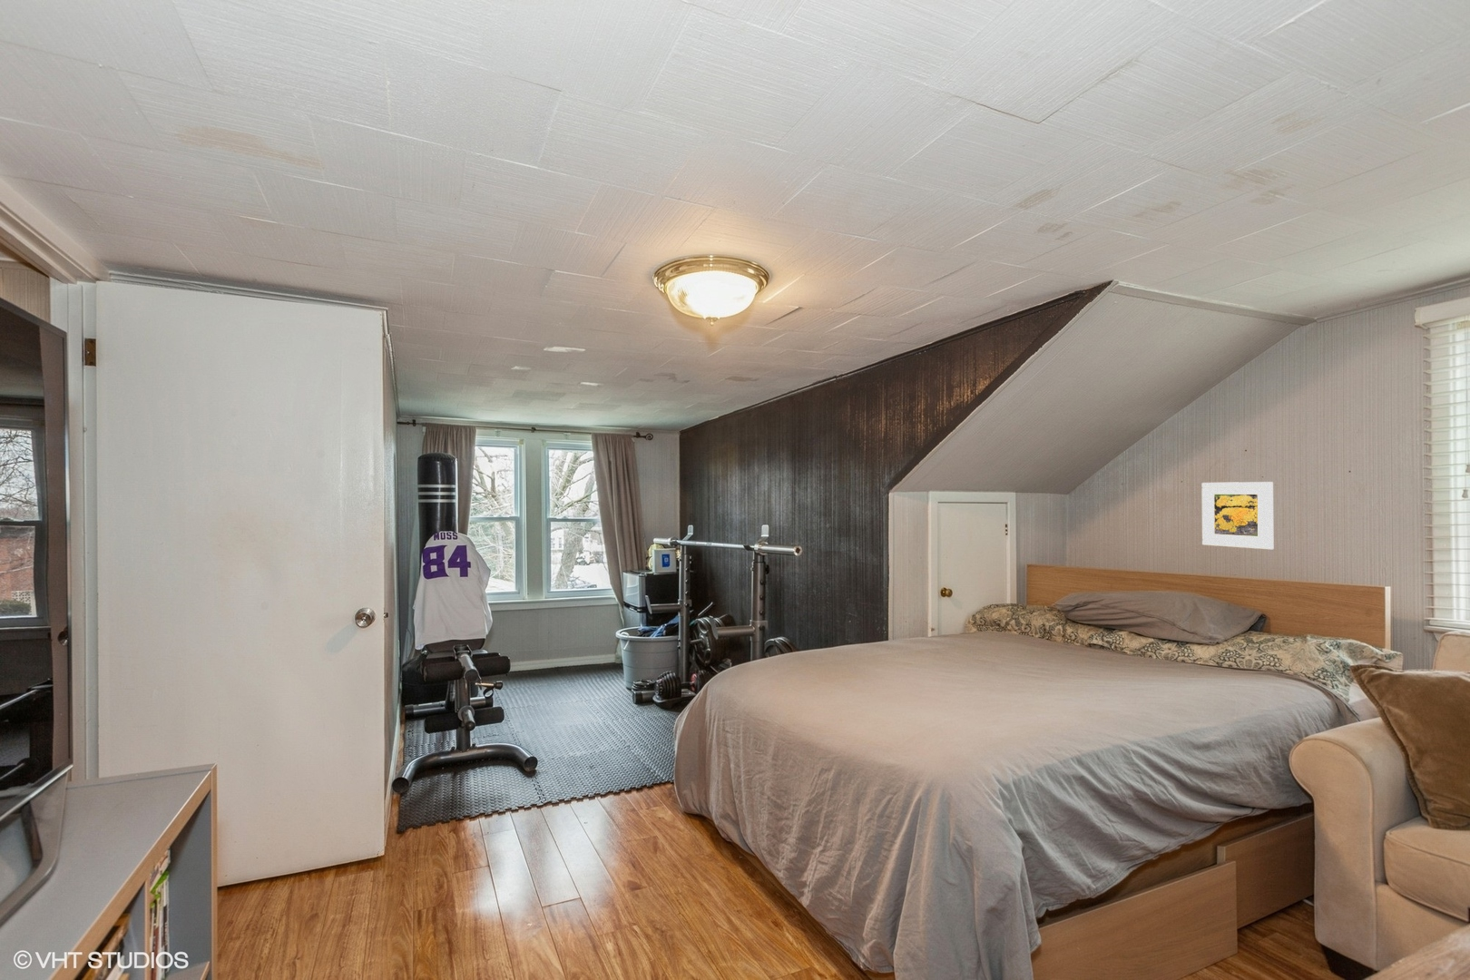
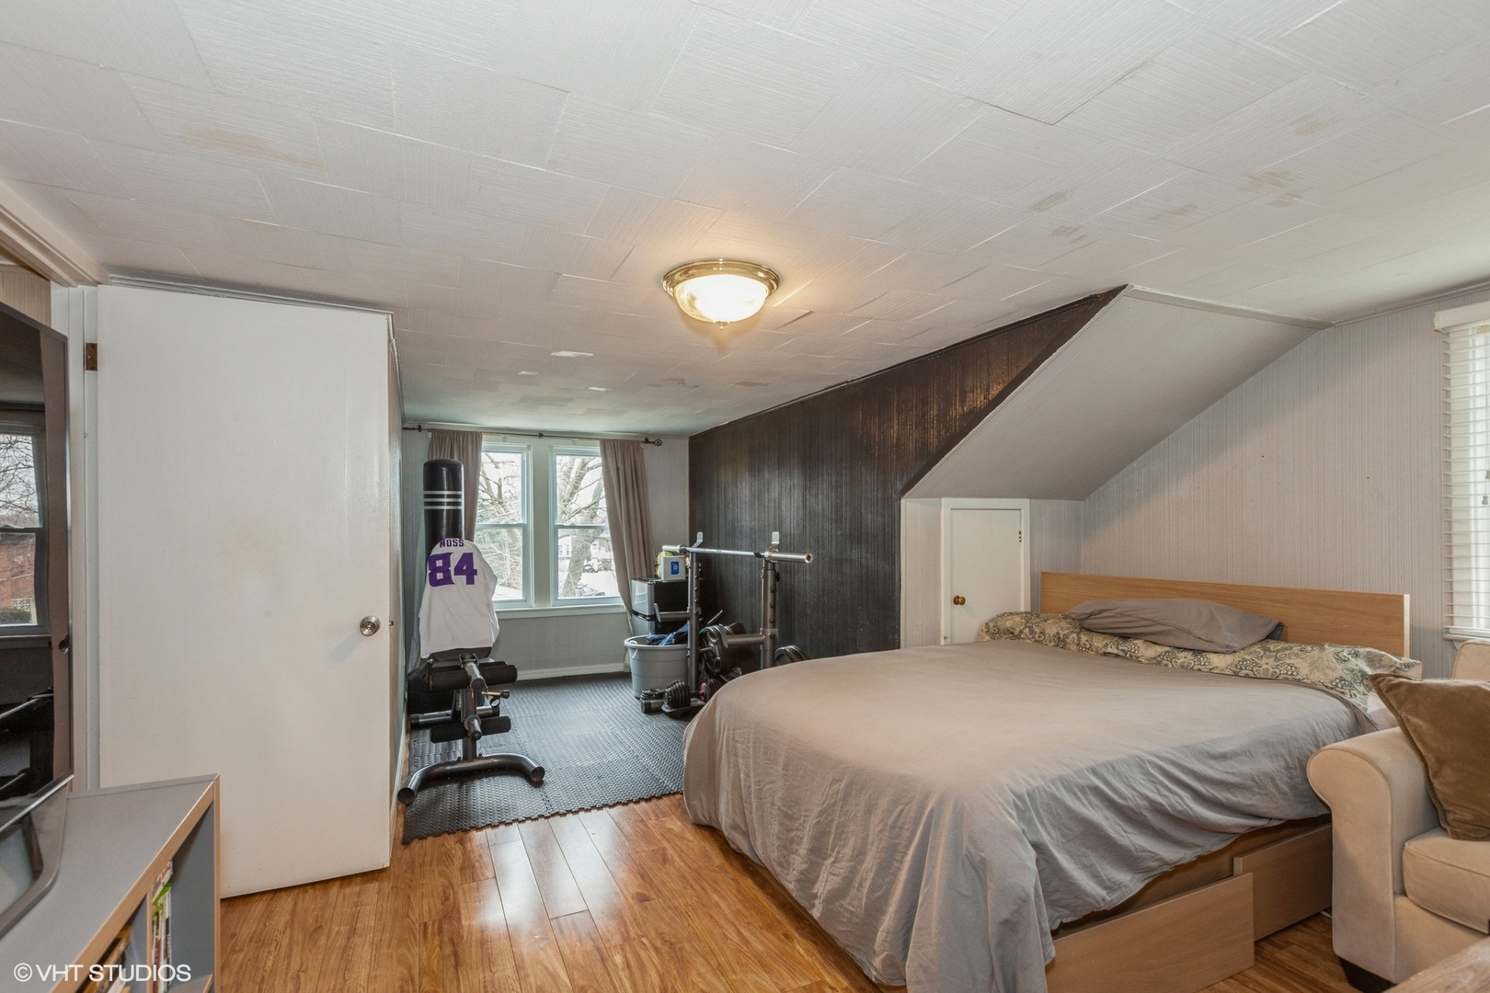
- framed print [1201,481,1274,551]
